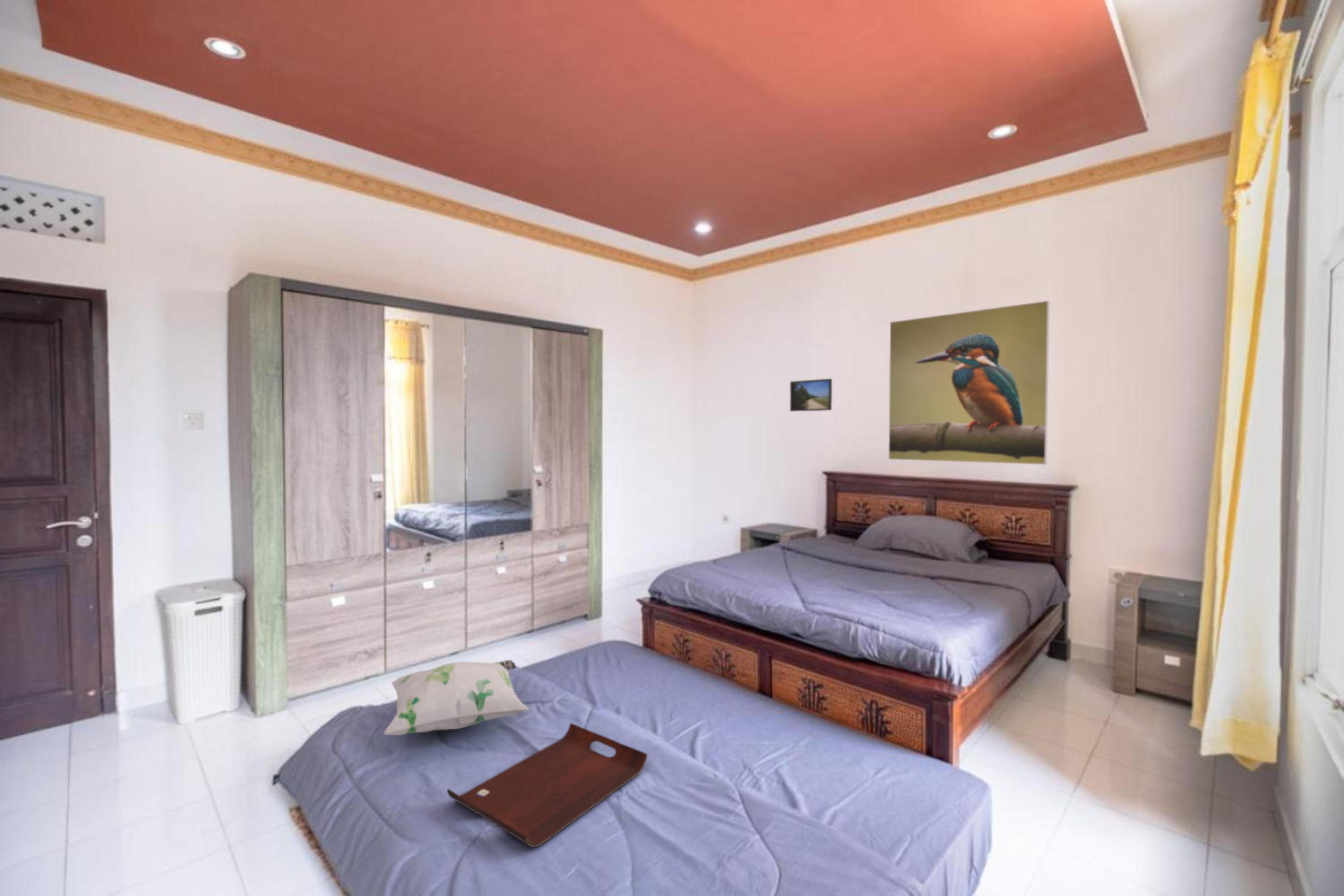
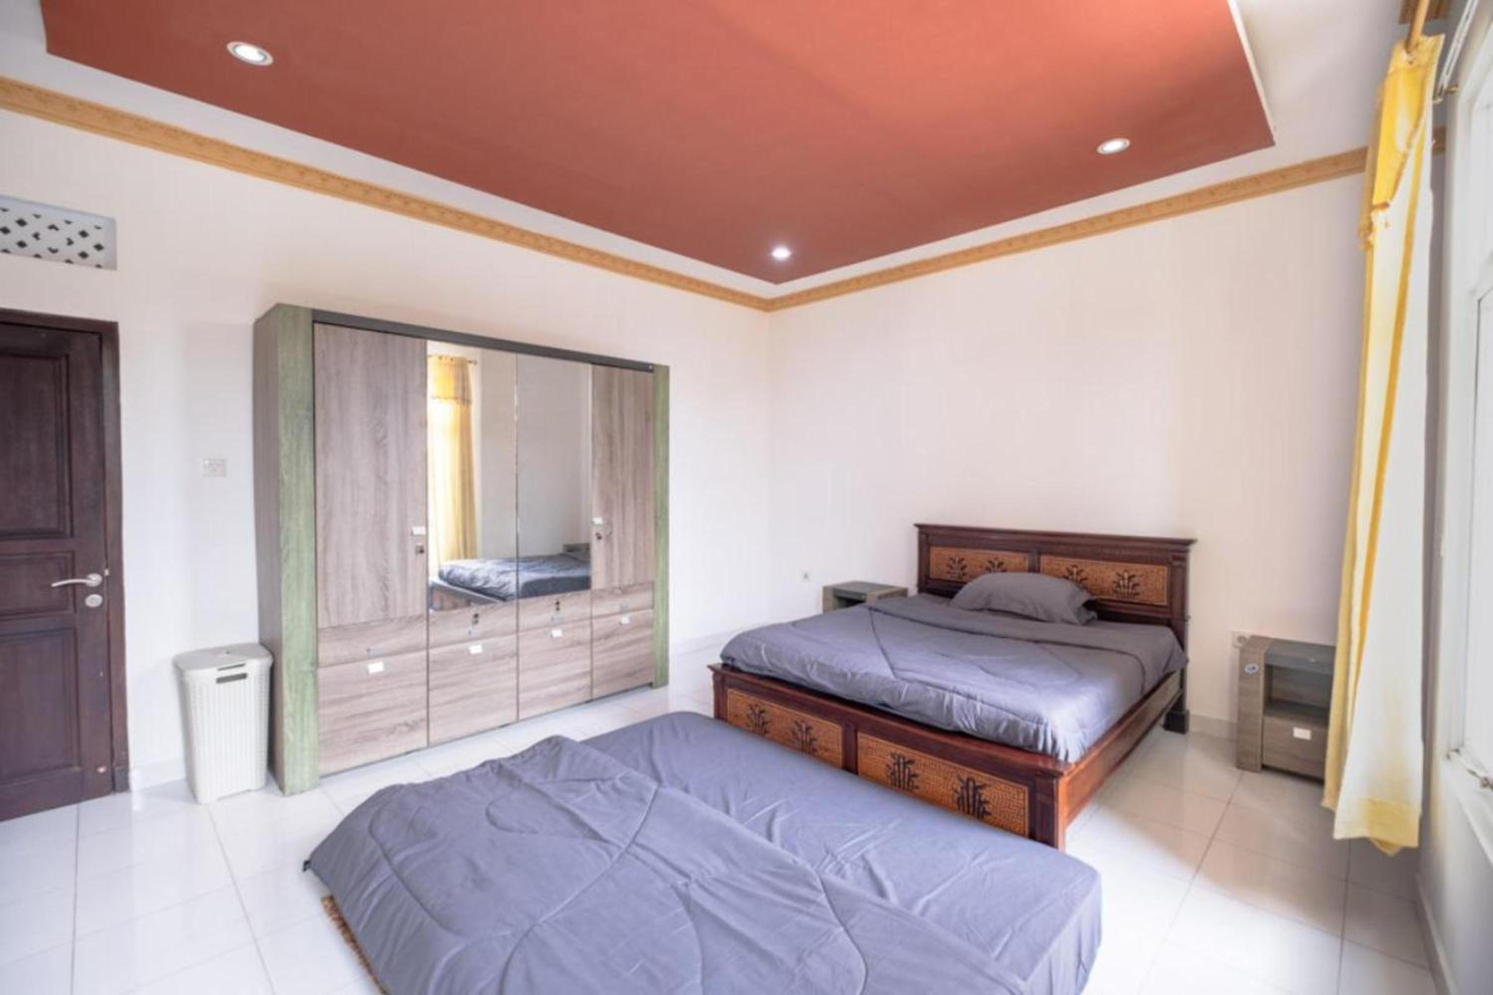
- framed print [888,300,1050,465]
- serving tray [447,723,648,848]
- decorative pillow [383,659,530,736]
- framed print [789,378,832,412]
